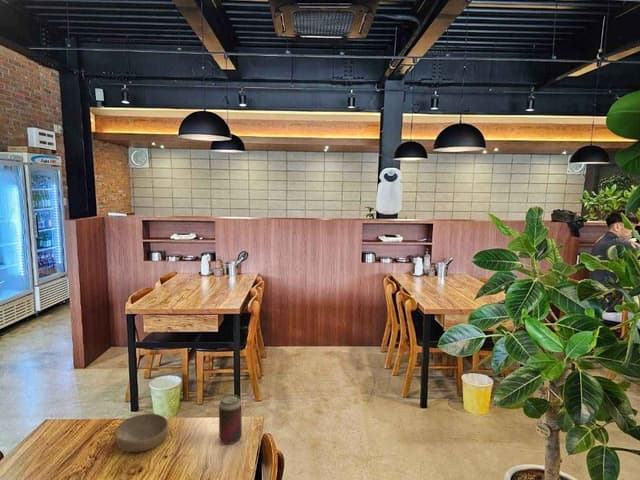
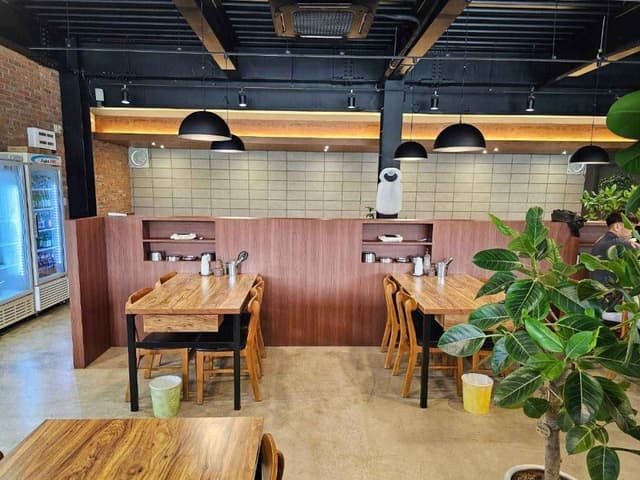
- bowl [114,412,169,453]
- beverage can [218,393,243,445]
